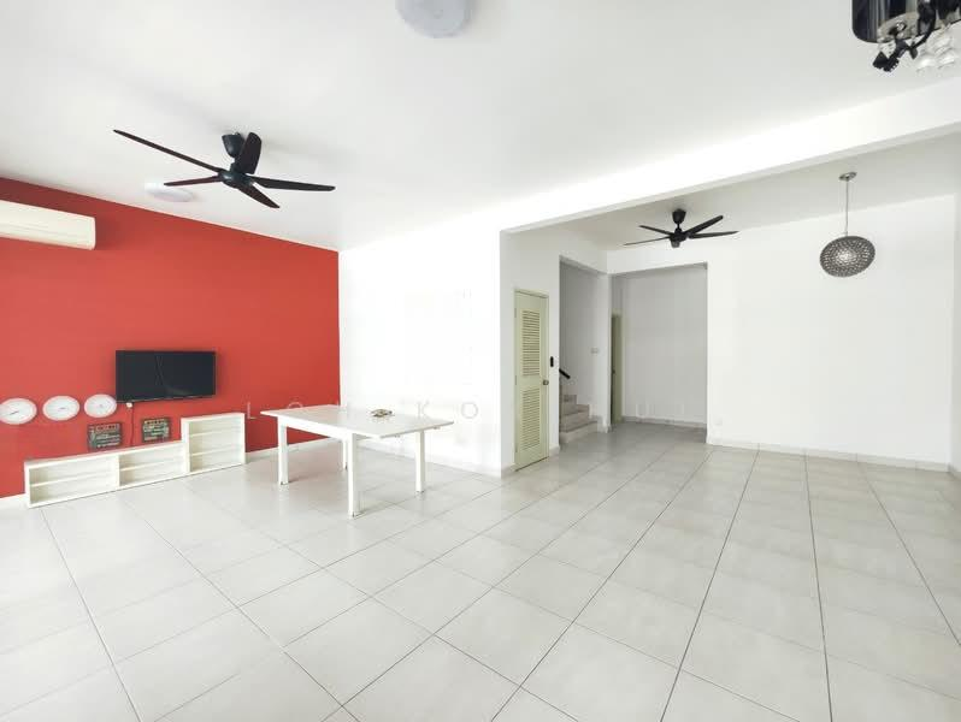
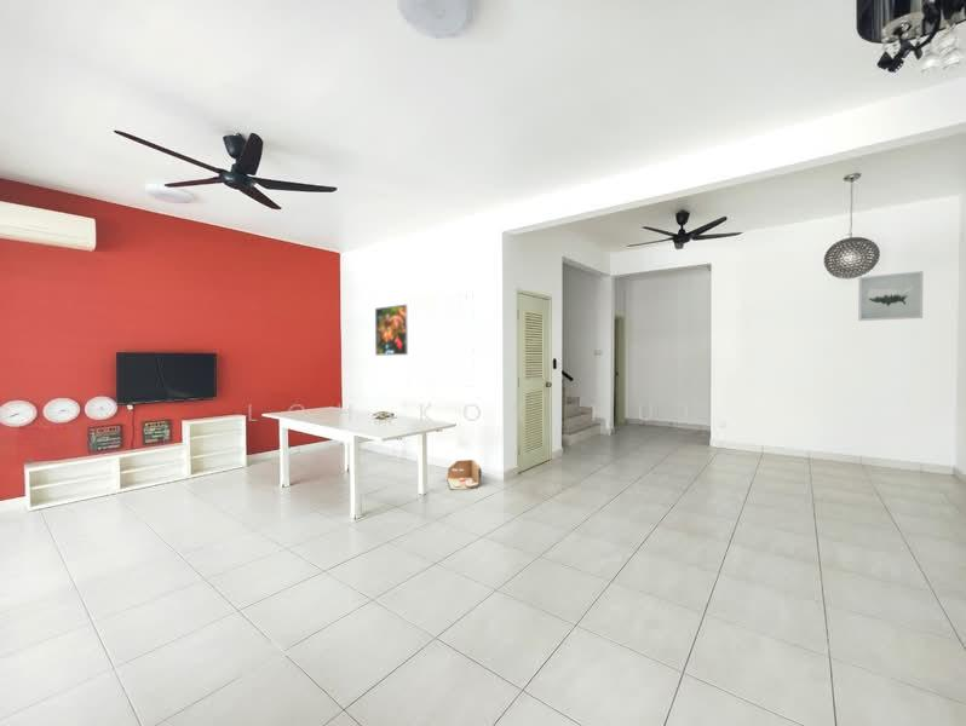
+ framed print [374,304,409,356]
+ cardboard box [447,459,483,490]
+ wall art [857,270,924,322]
